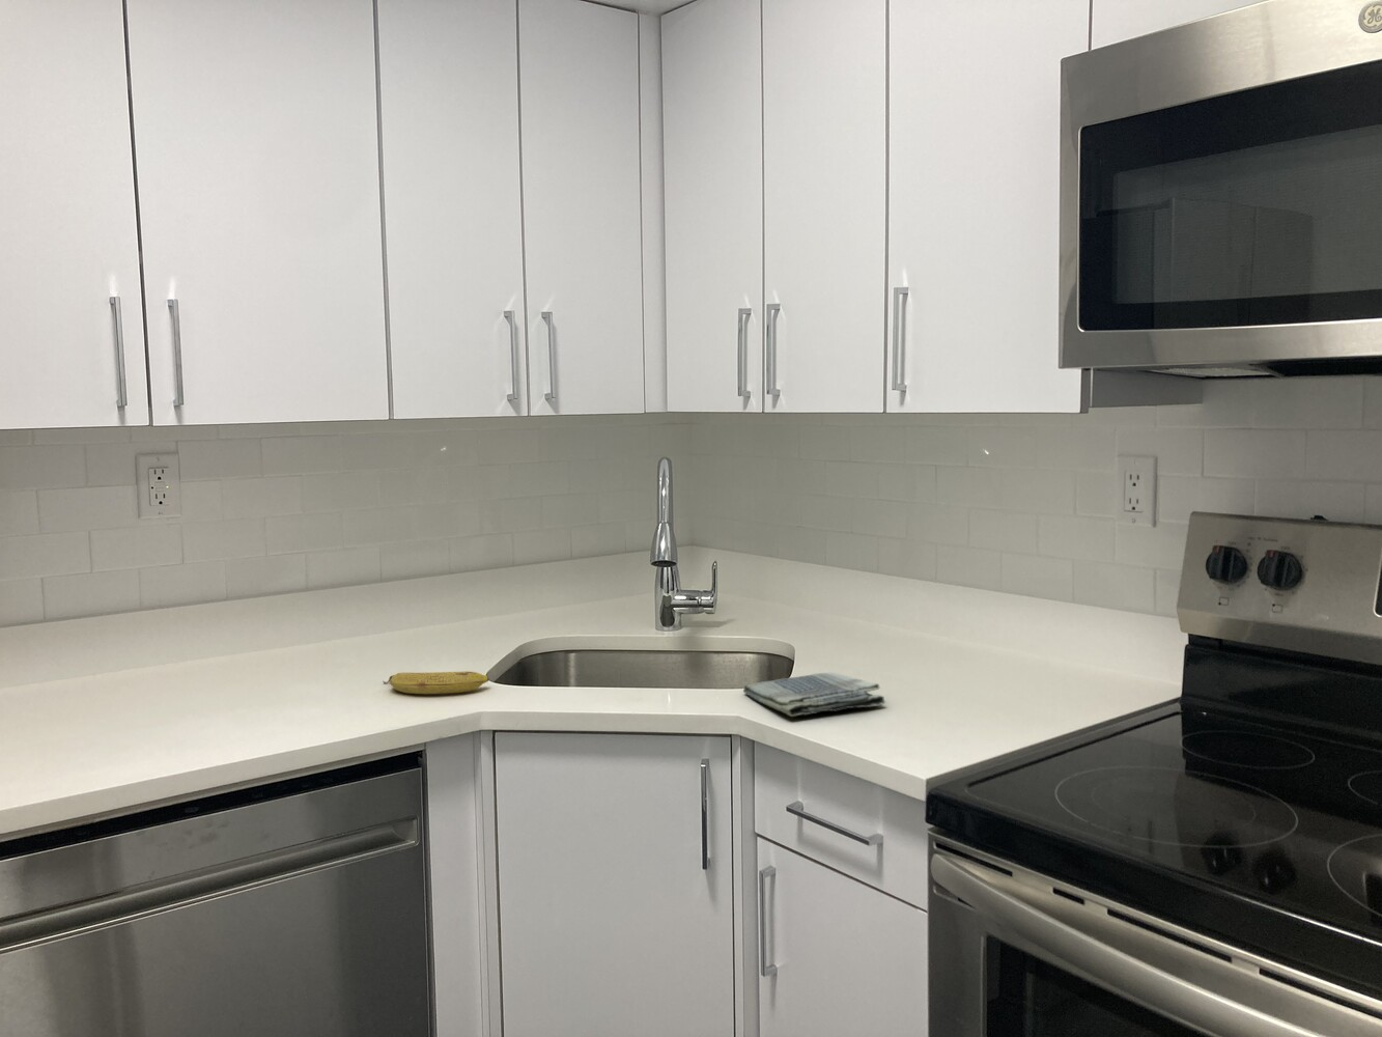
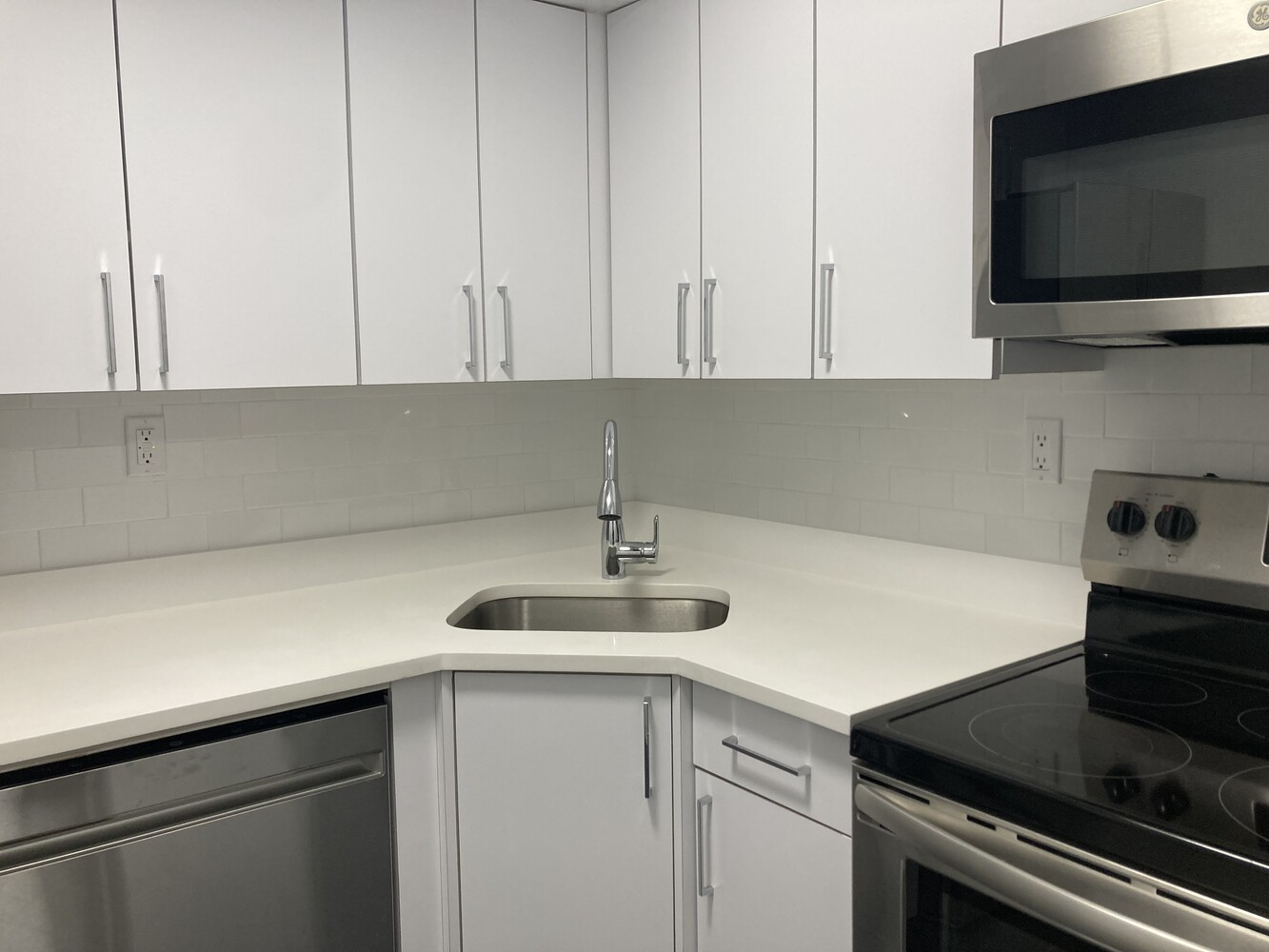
- dish towel [743,672,885,718]
- fruit [382,670,490,695]
